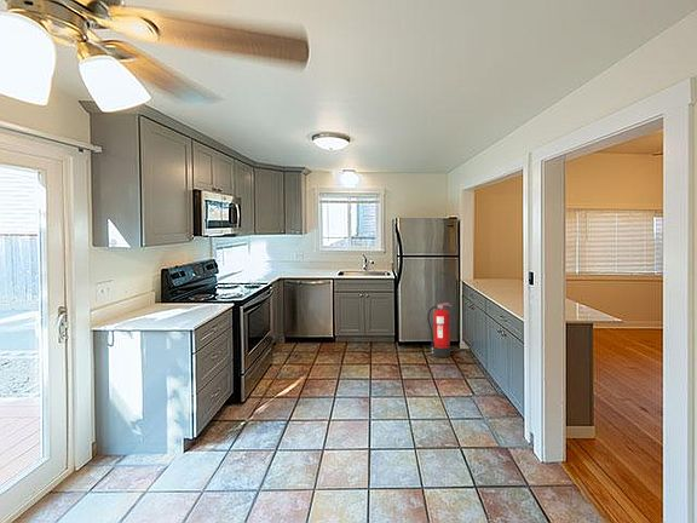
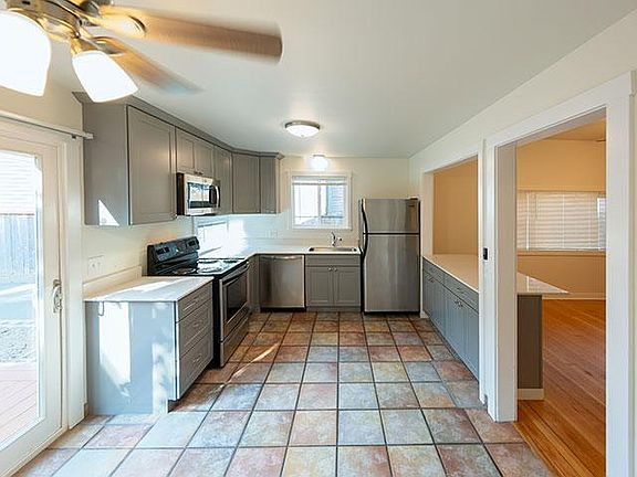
- fire extinguisher [426,301,453,358]
